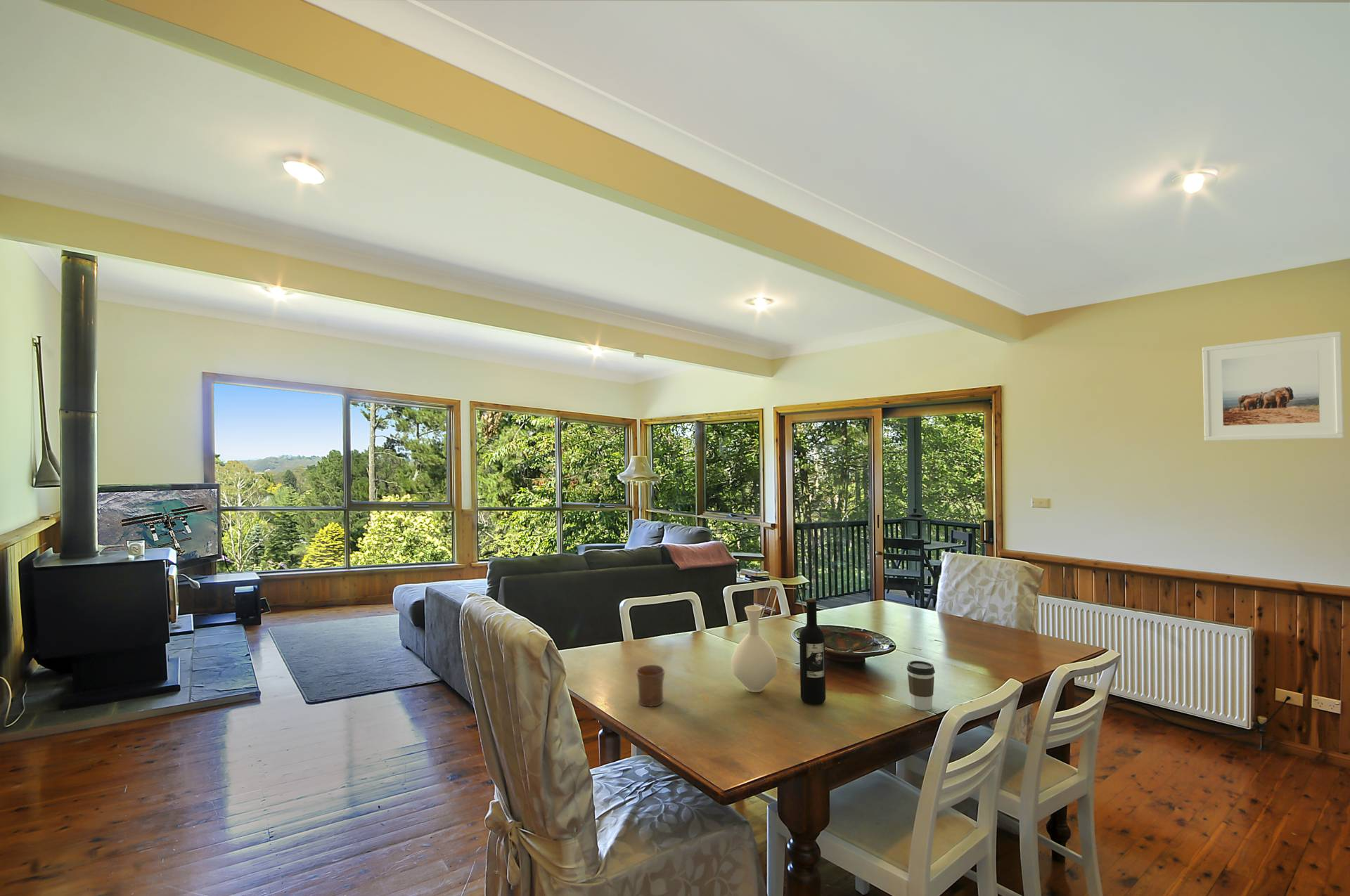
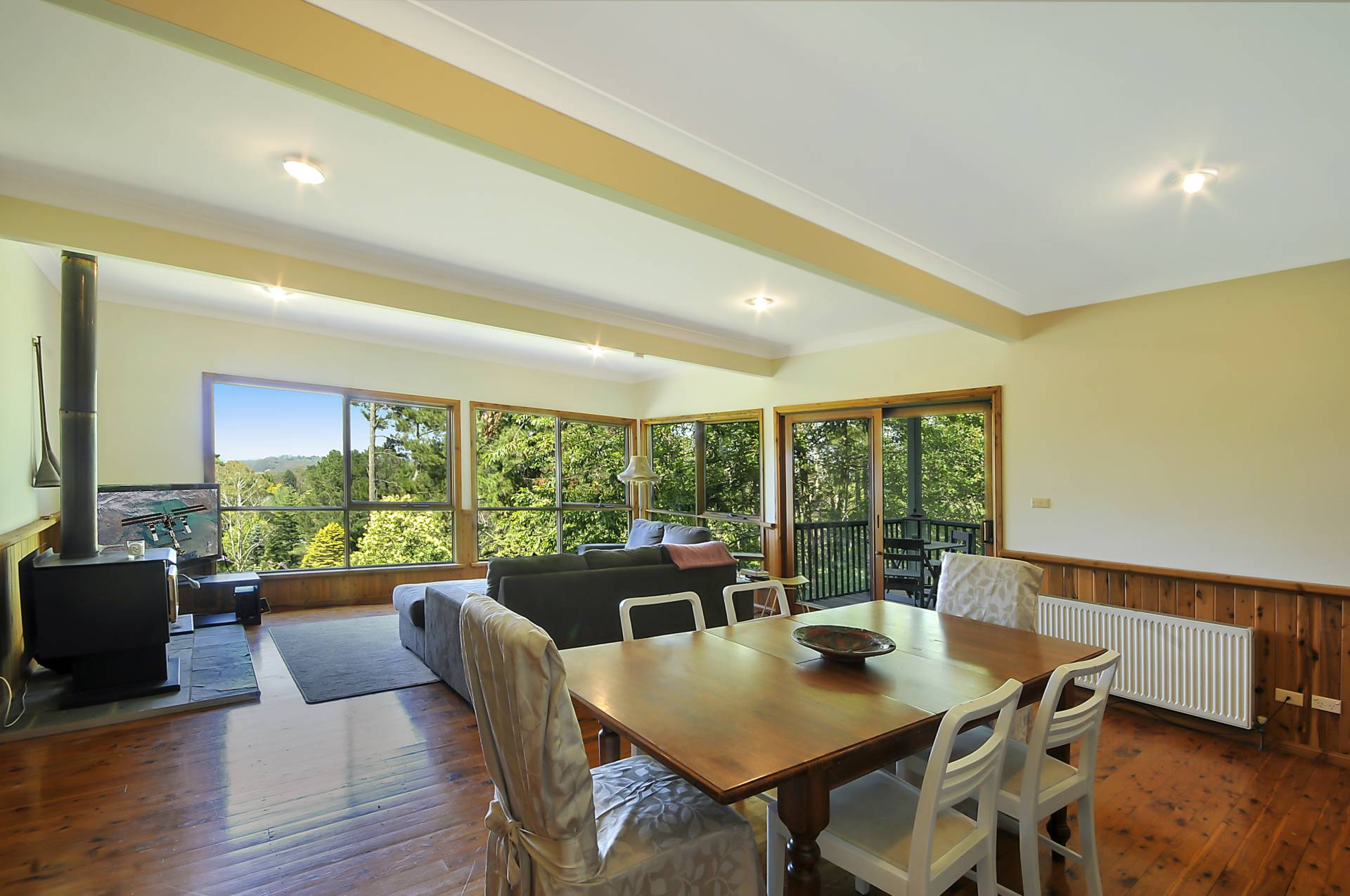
- vase [731,604,778,693]
- coffee cup [906,660,936,711]
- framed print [1202,331,1345,441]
- wine bottle [799,597,826,705]
- mug [635,664,666,708]
